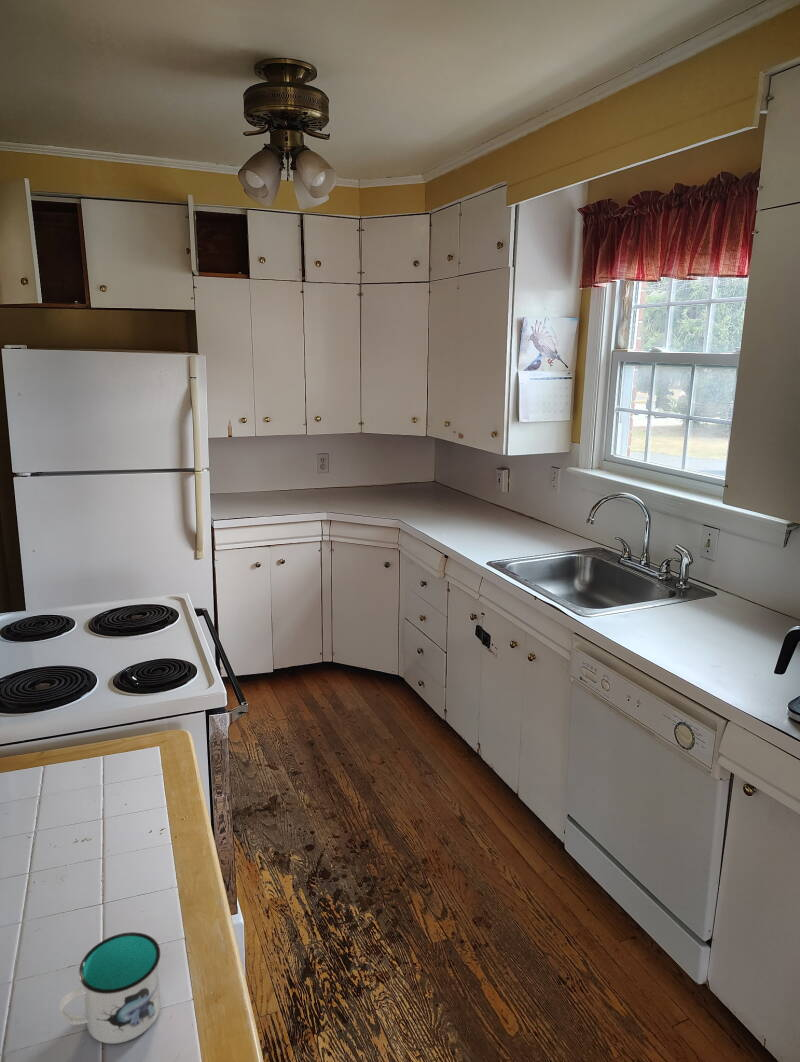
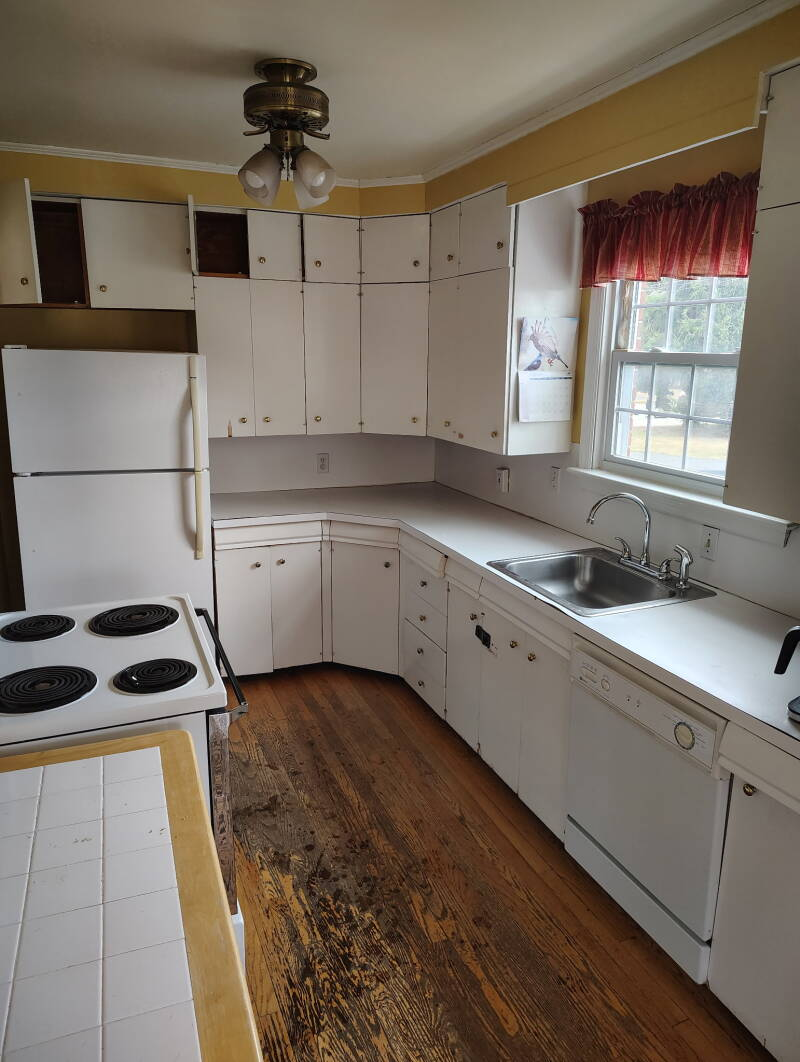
- mug [58,931,162,1045]
